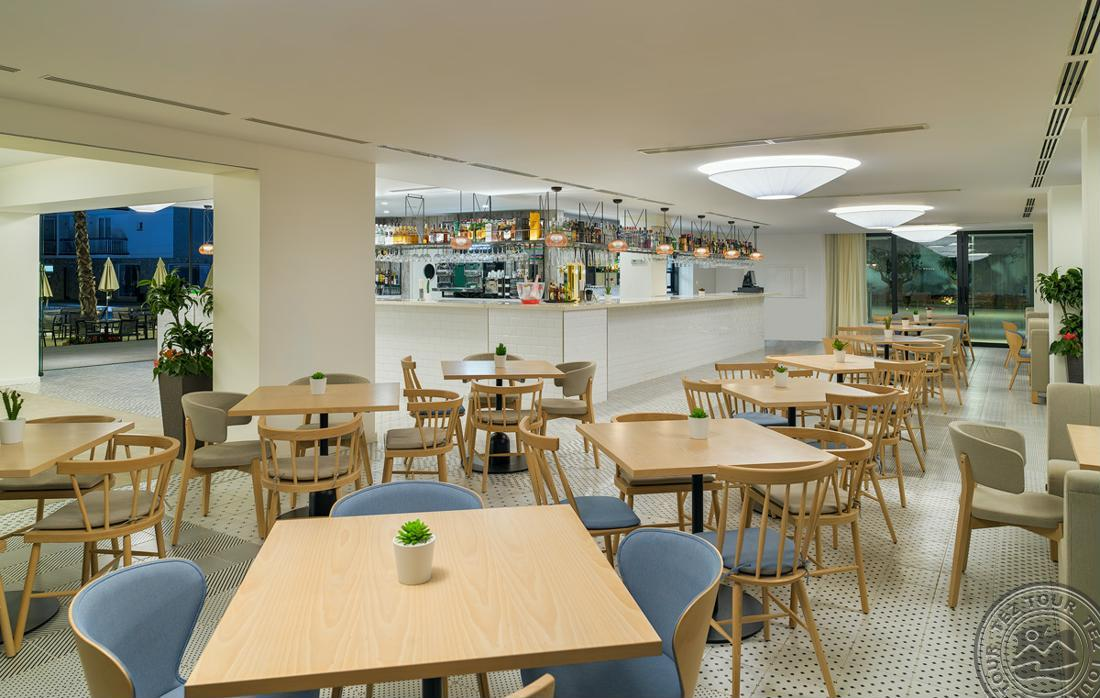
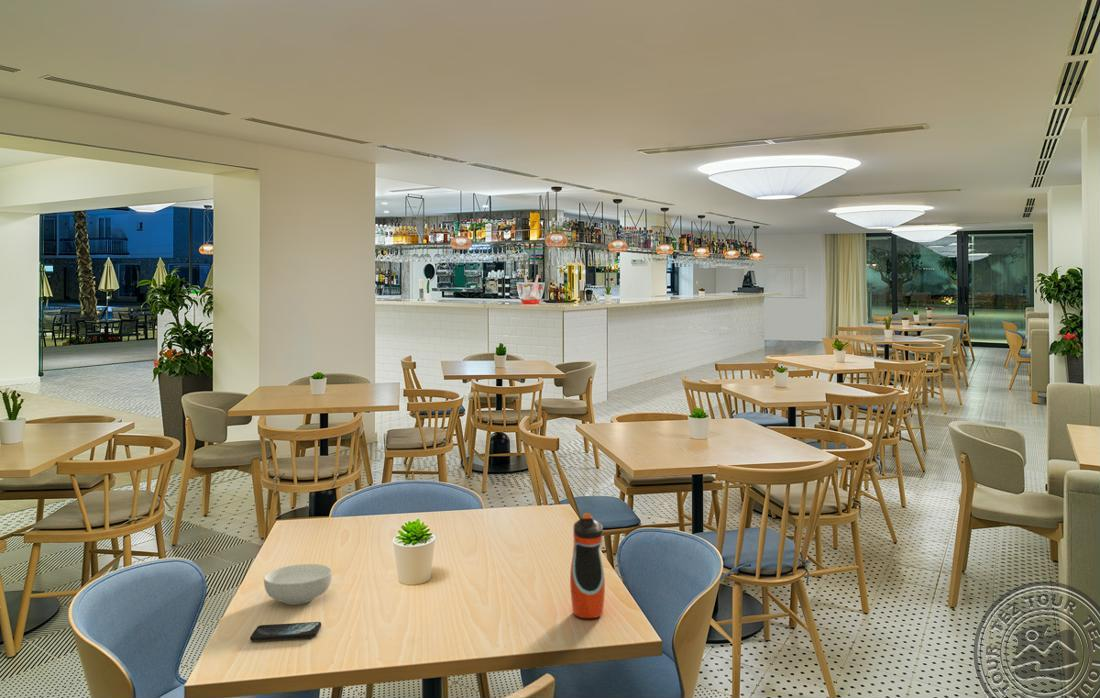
+ cereal bowl [263,563,333,606]
+ water bottle [569,512,606,619]
+ smartphone [249,621,322,642]
